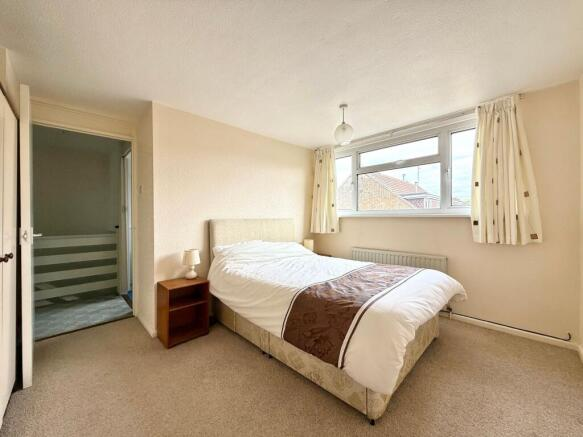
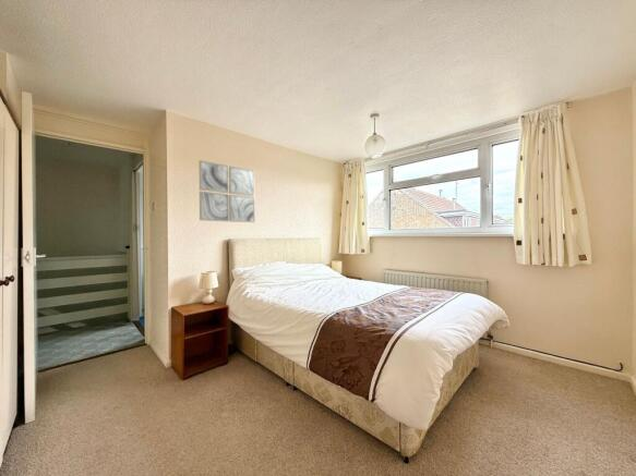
+ wall art [199,159,255,223]
